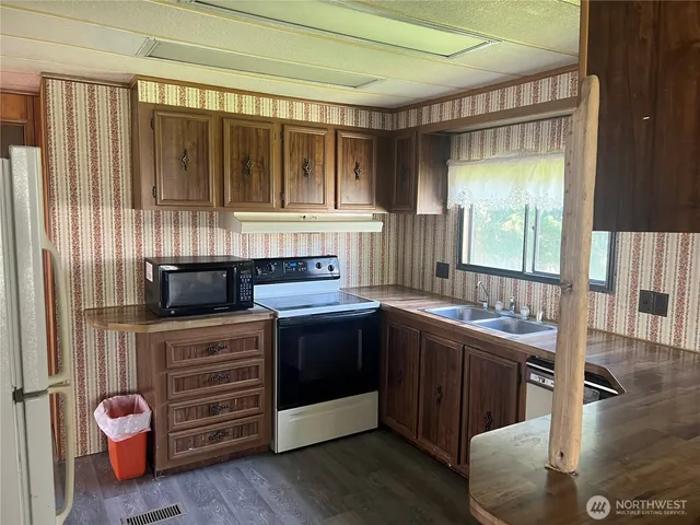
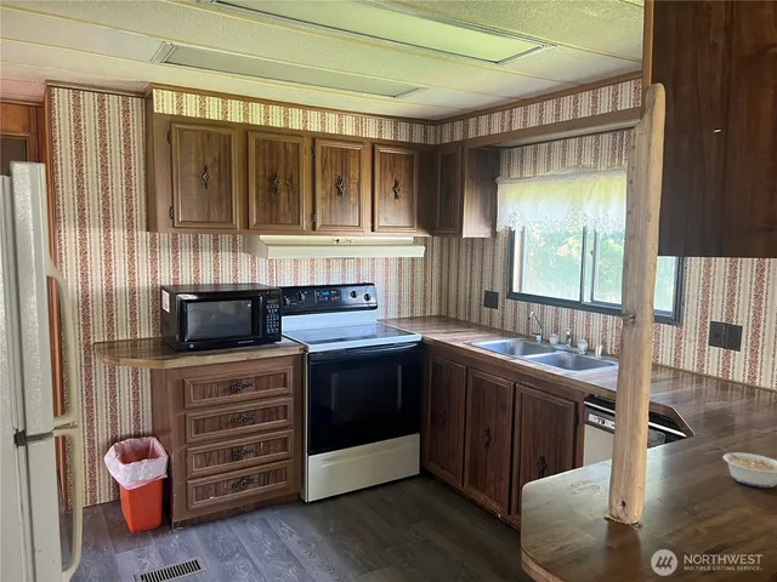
+ legume [718,445,777,489]
